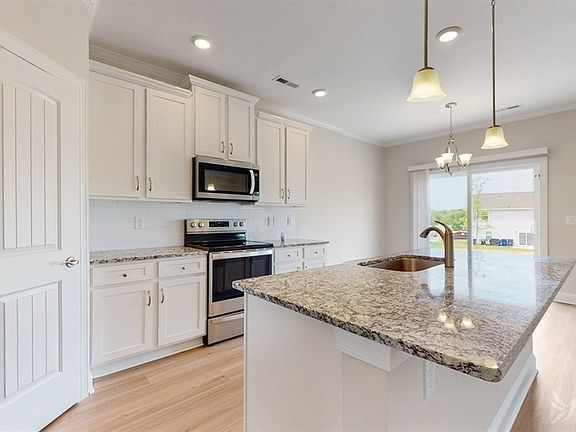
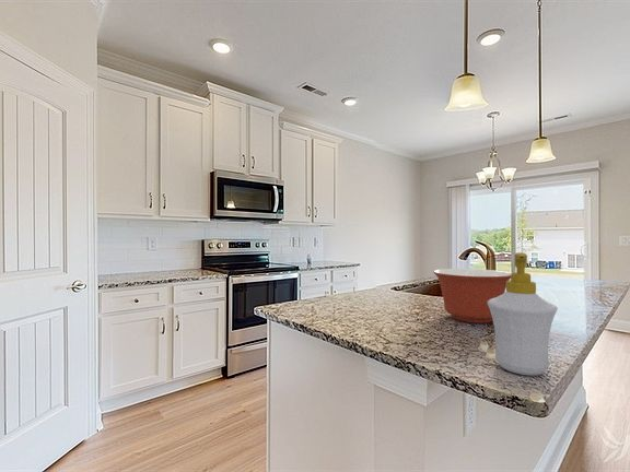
+ soap bottle [488,251,559,377]
+ mixing bowl [432,268,512,323]
